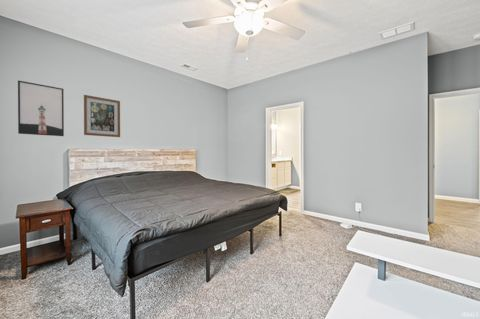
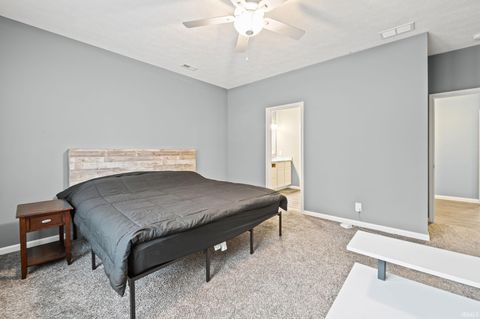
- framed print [17,79,65,137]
- wall art [83,94,121,138]
